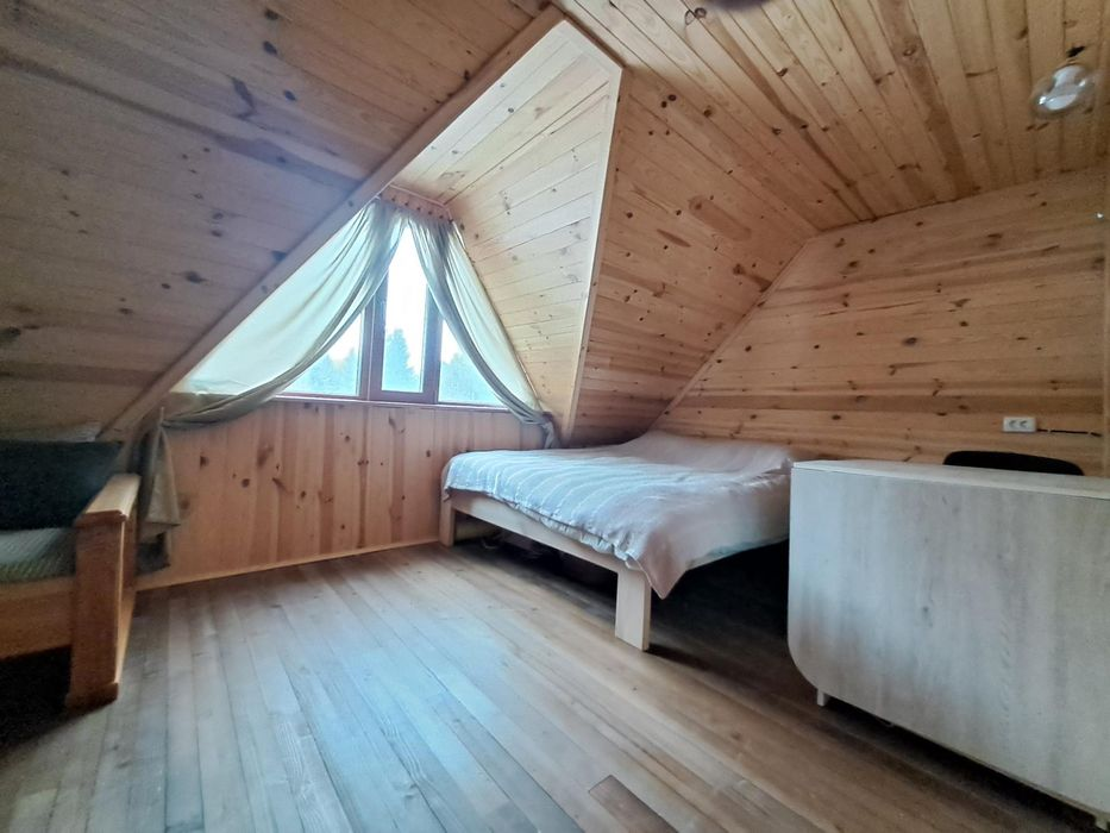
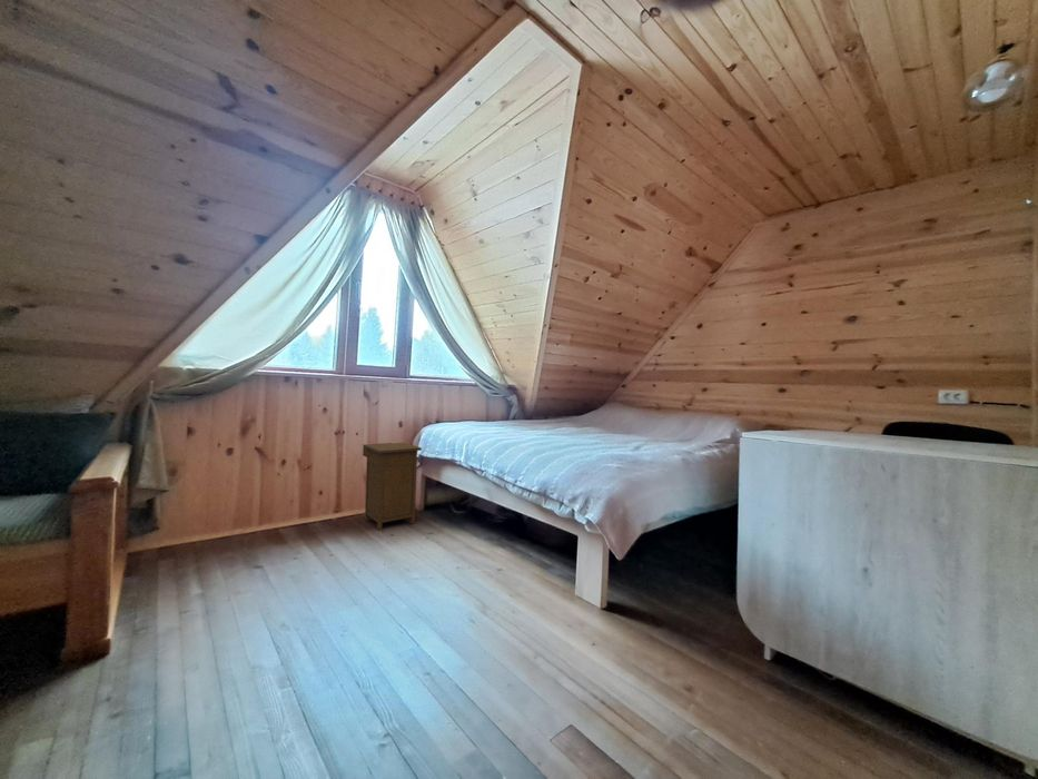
+ nightstand [362,442,423,532]
